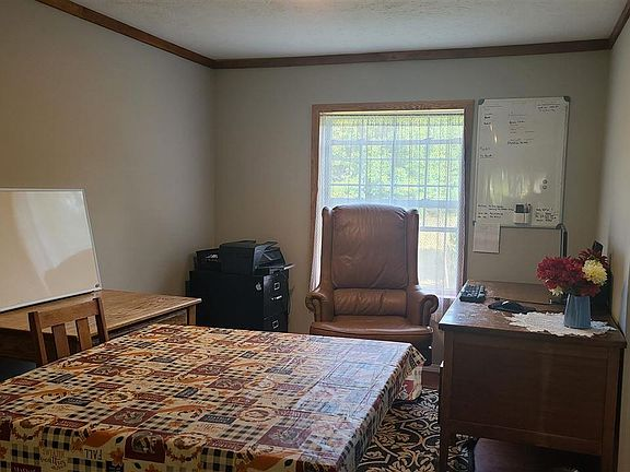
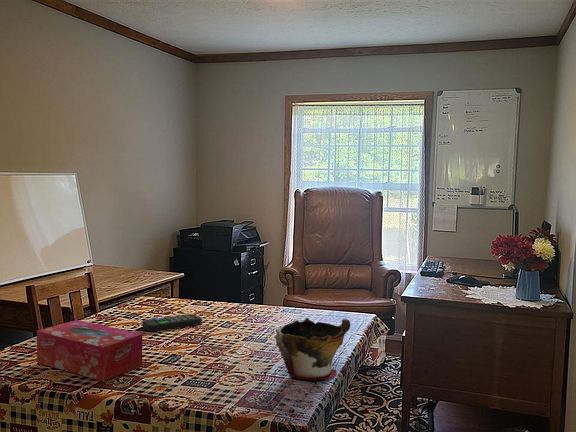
+ bowl [274,317,351,382]
+ remote control [141,313,203,332]
+ tissue box [36,319,143,383]
